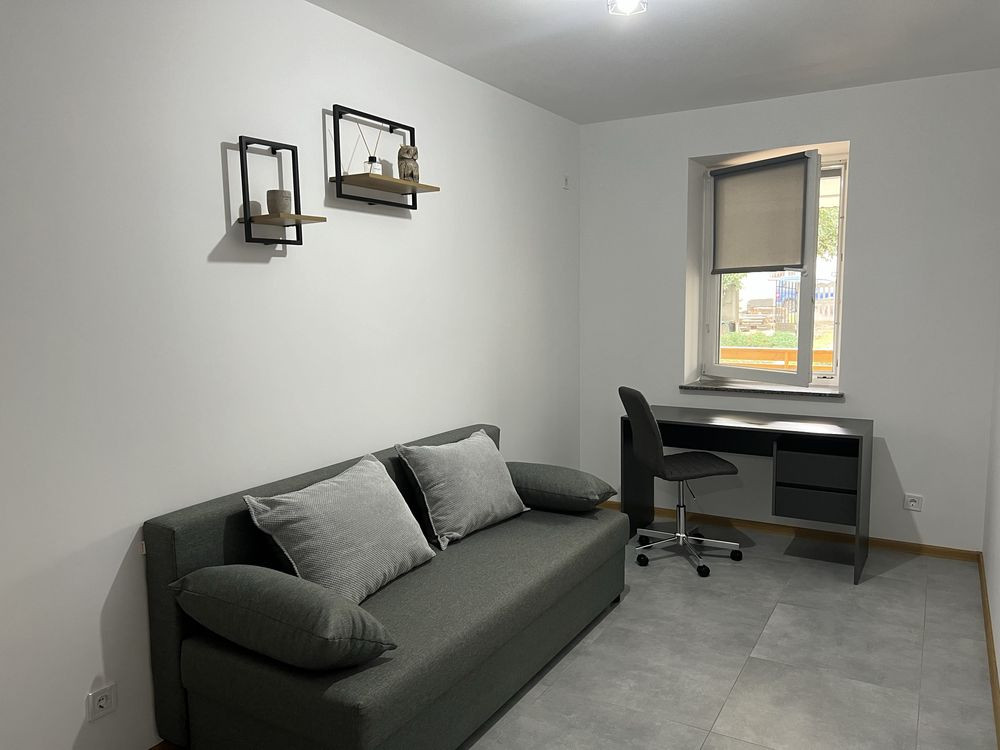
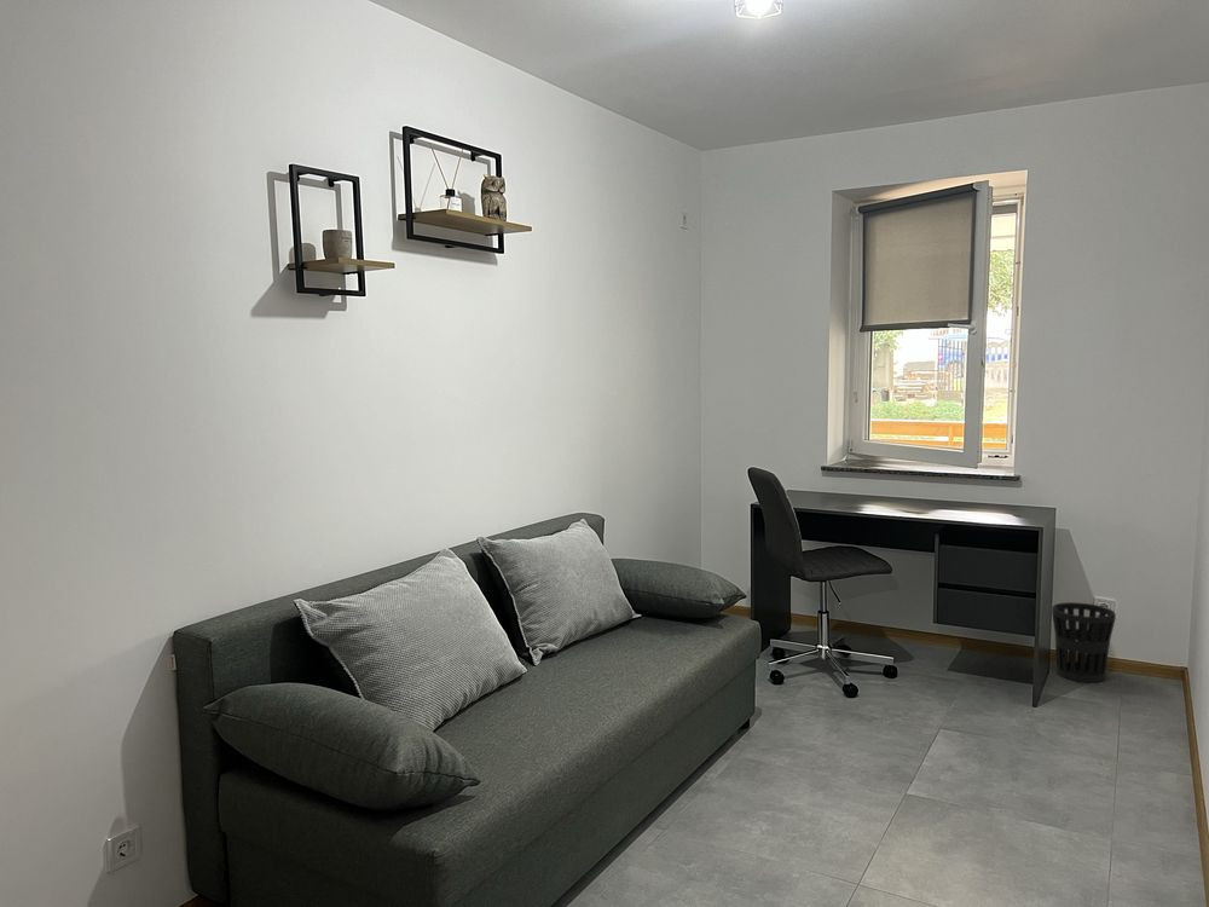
+ wastebasket [1051,601,1117,683]
